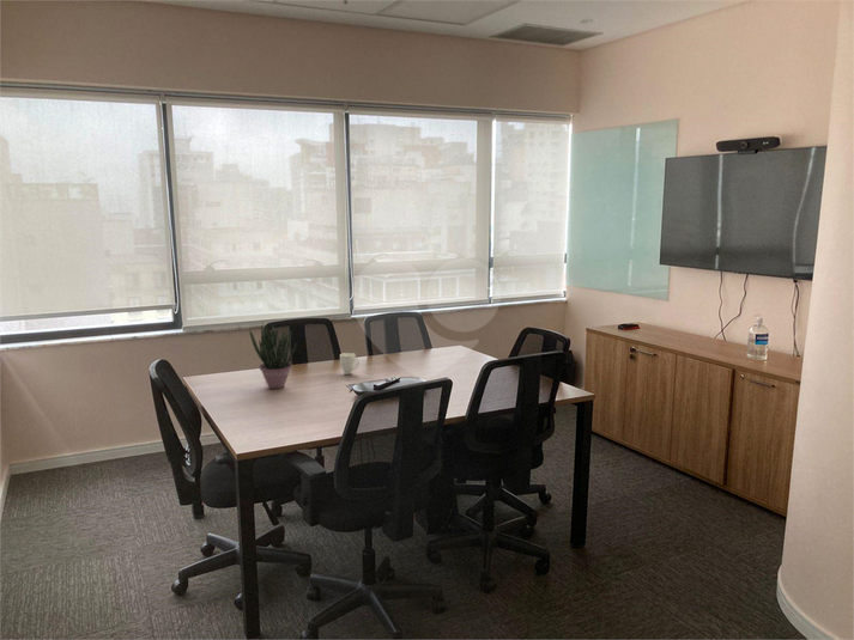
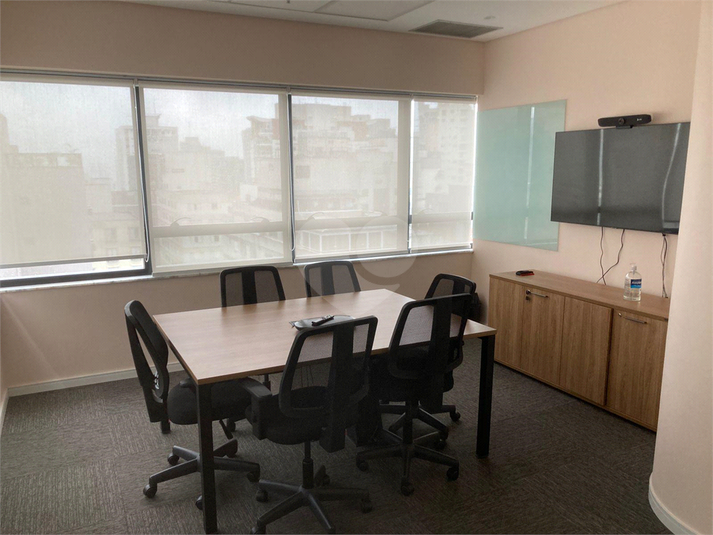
- mug [339,352,361,376]
- potted plant [248,324,297,390]
